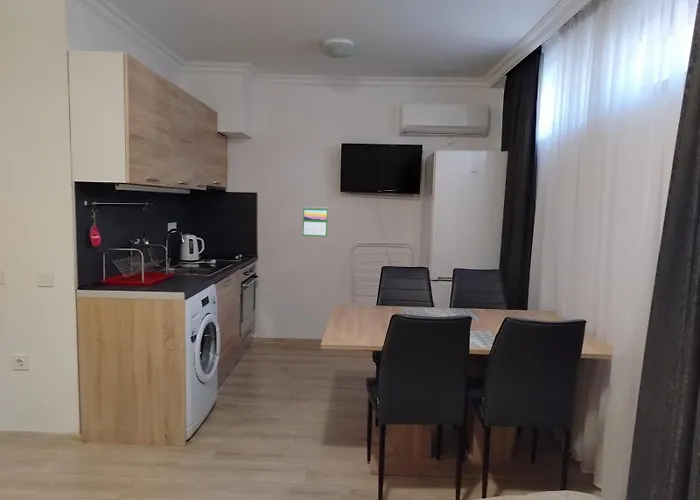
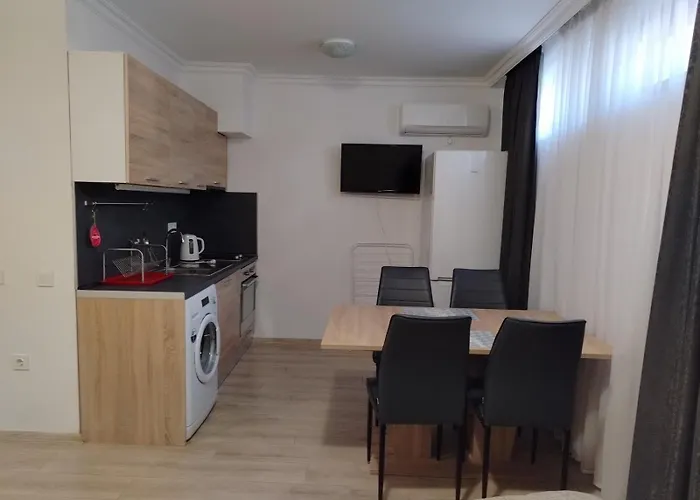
- calendar [302,206,329,238]
